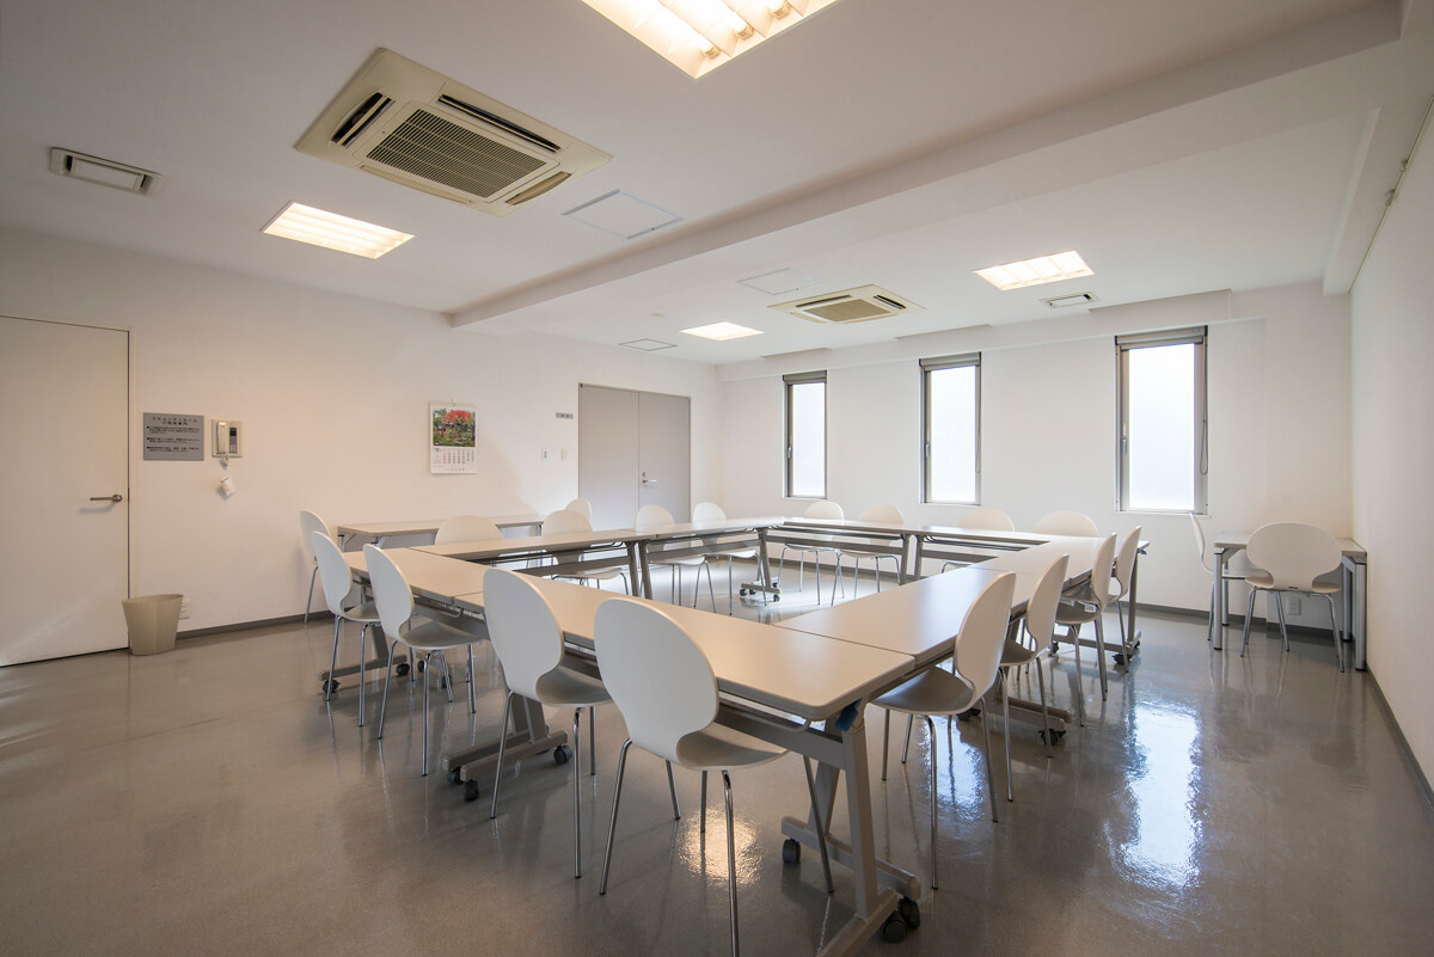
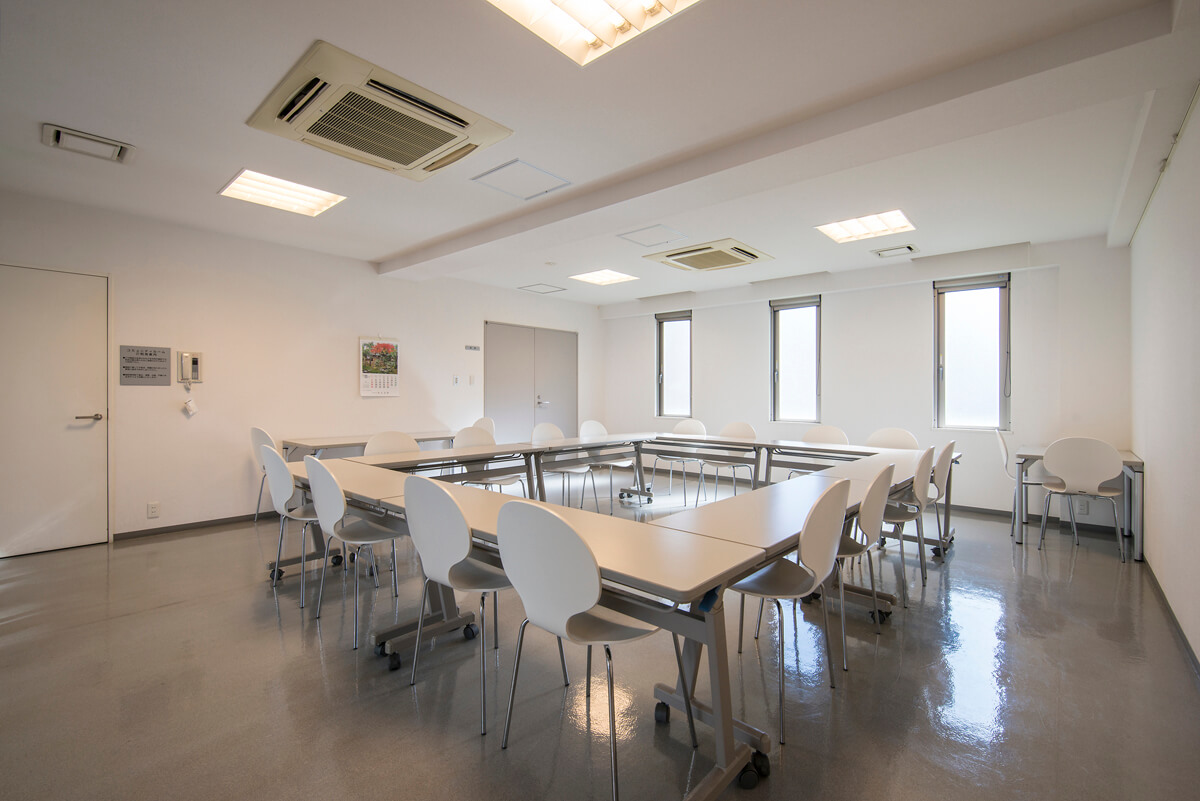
- trash can [121,593,184,656]
